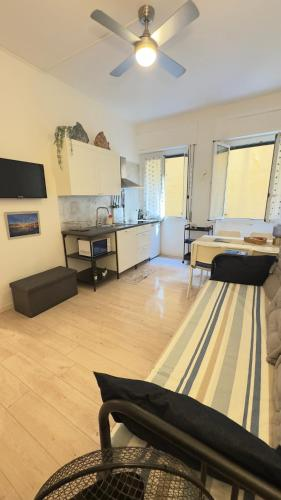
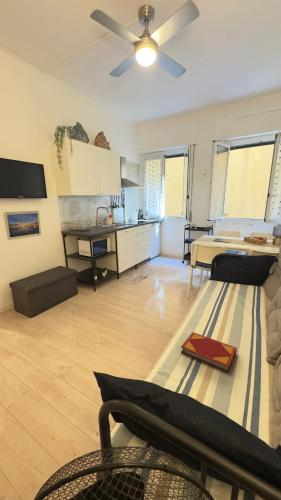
+ hardback book [180,331,238,374]
